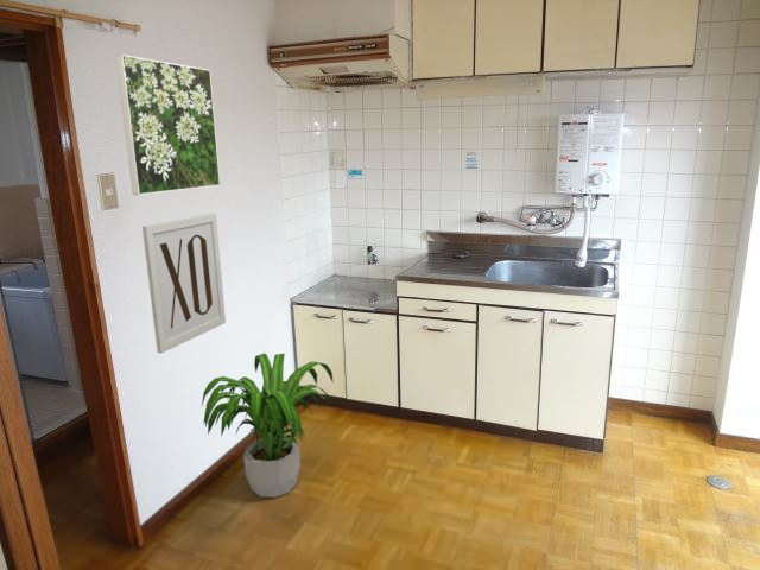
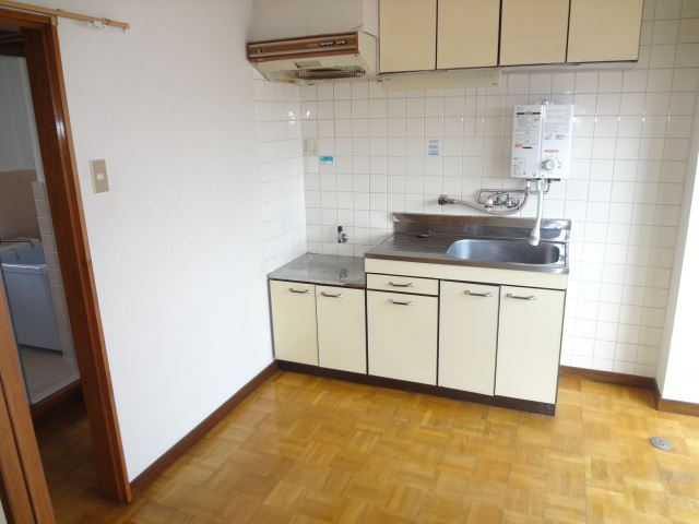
- potted plant [201,353,335,499]
- wall art [141,213,227,355]
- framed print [114,53,221,196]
